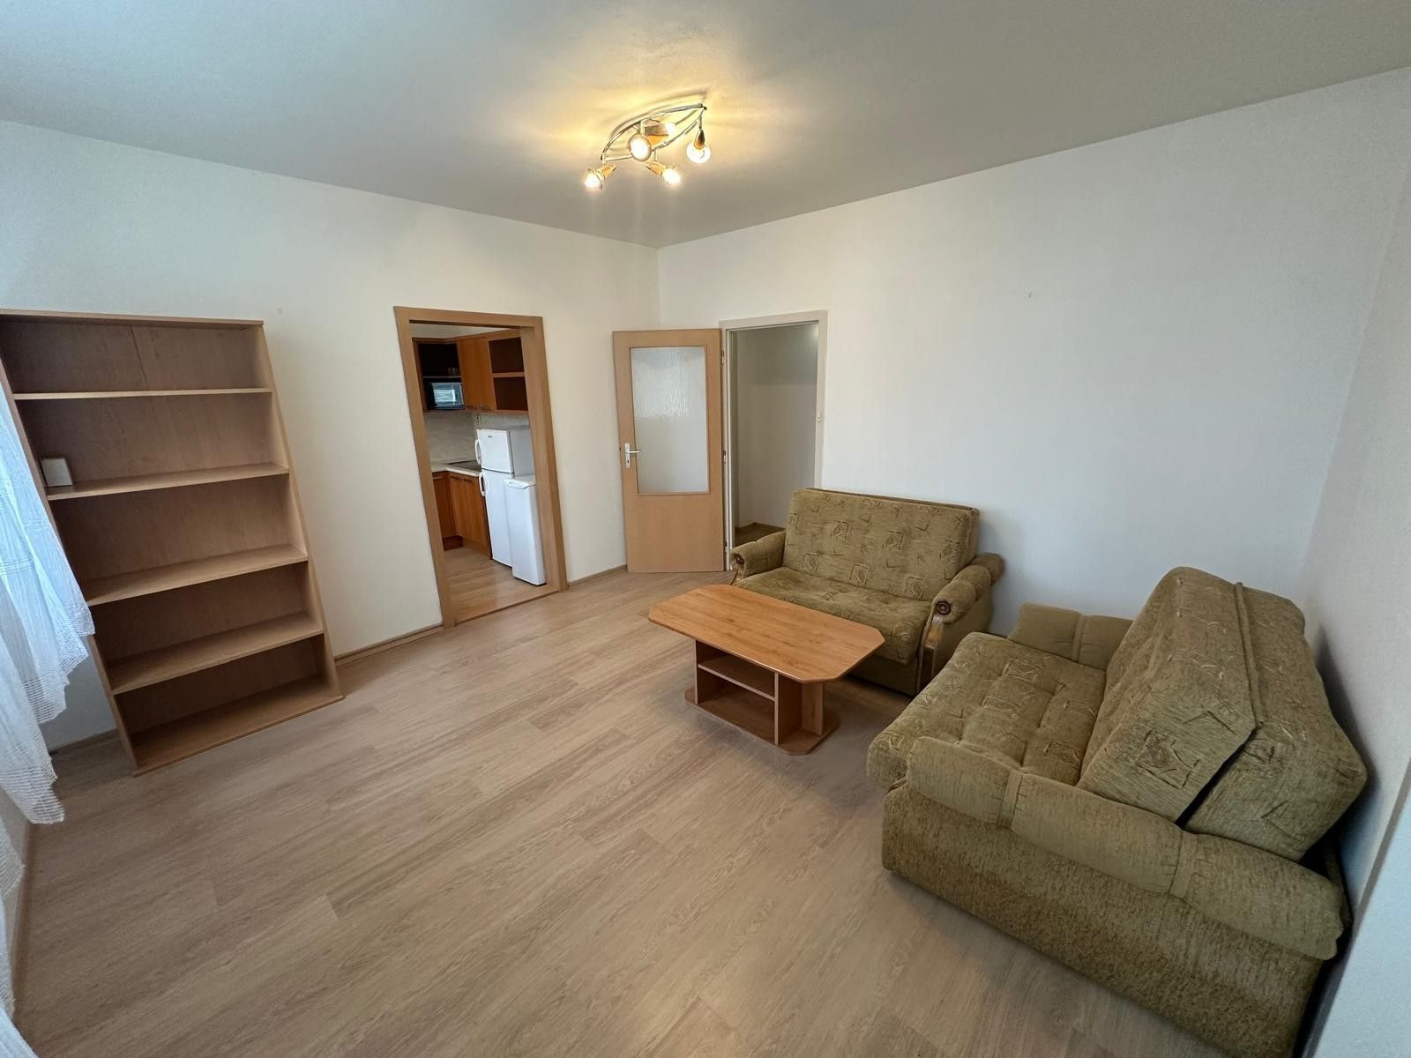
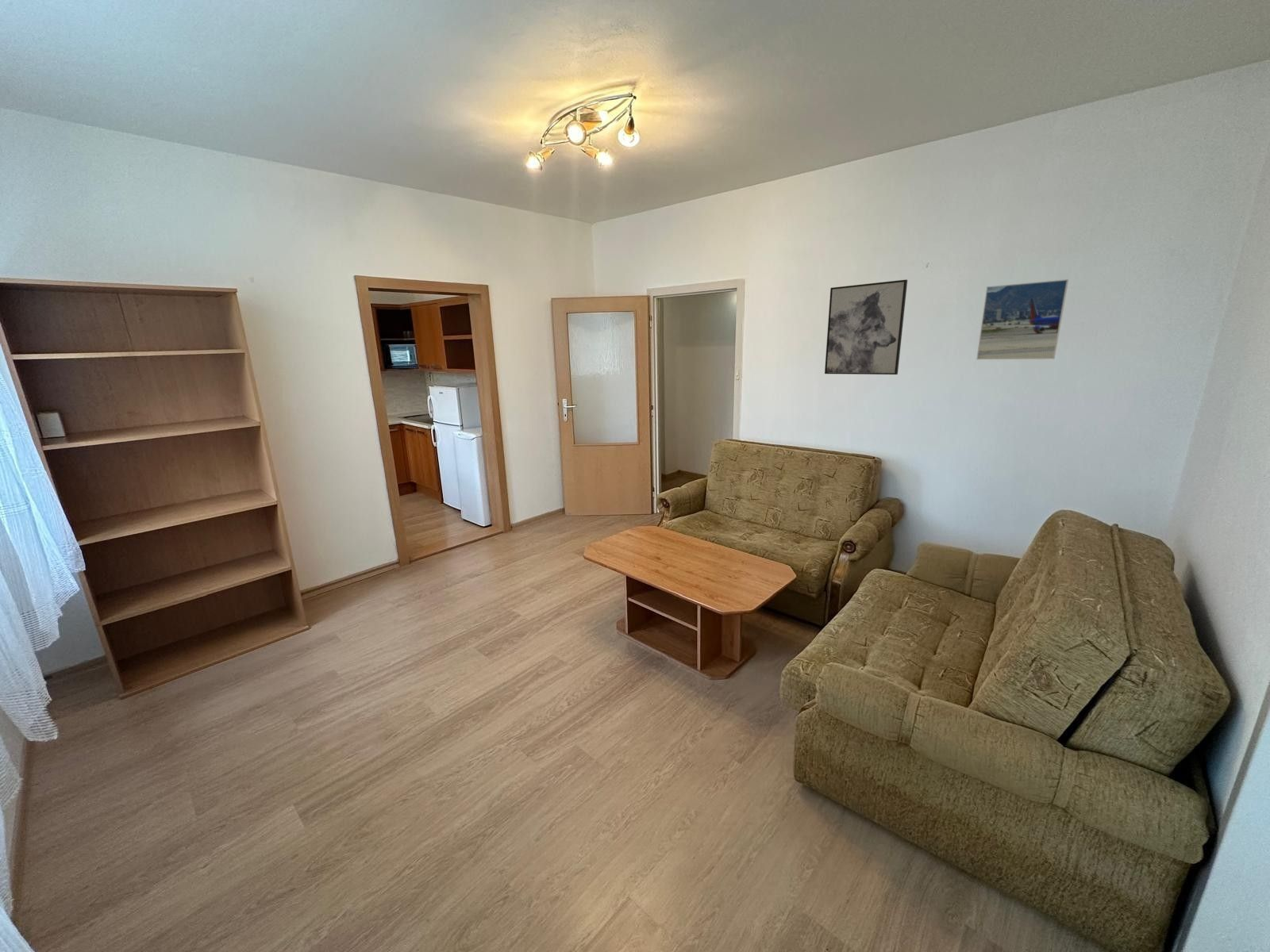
+ wall art [824,278,908,375]
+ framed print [976,278,1069,360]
